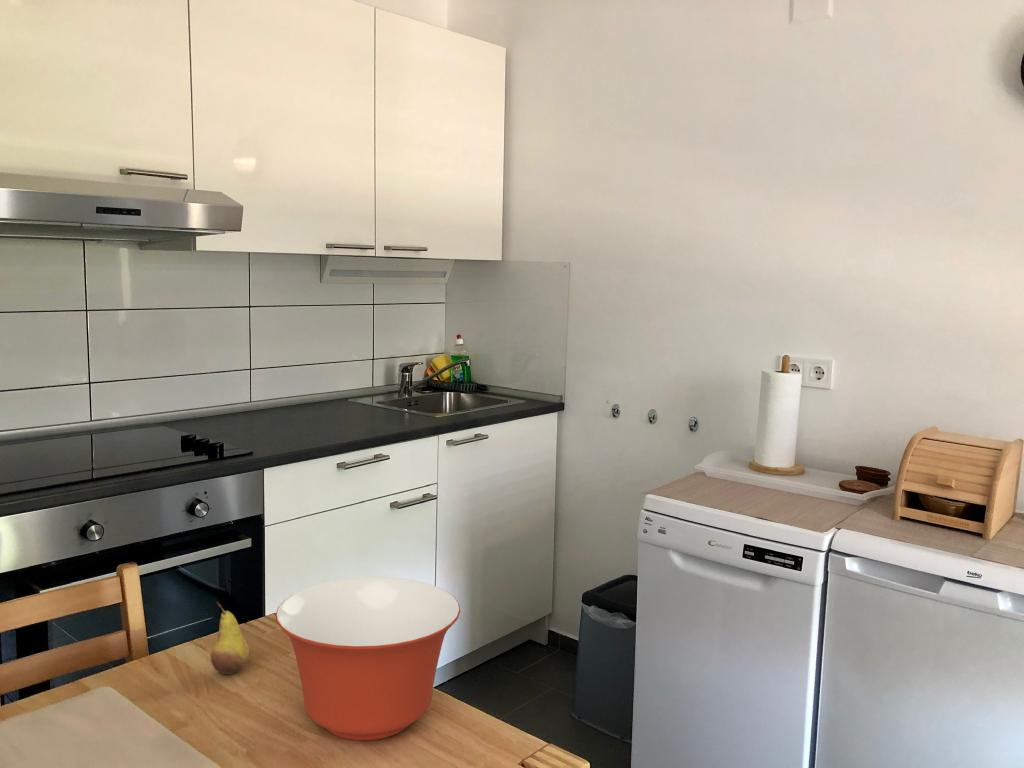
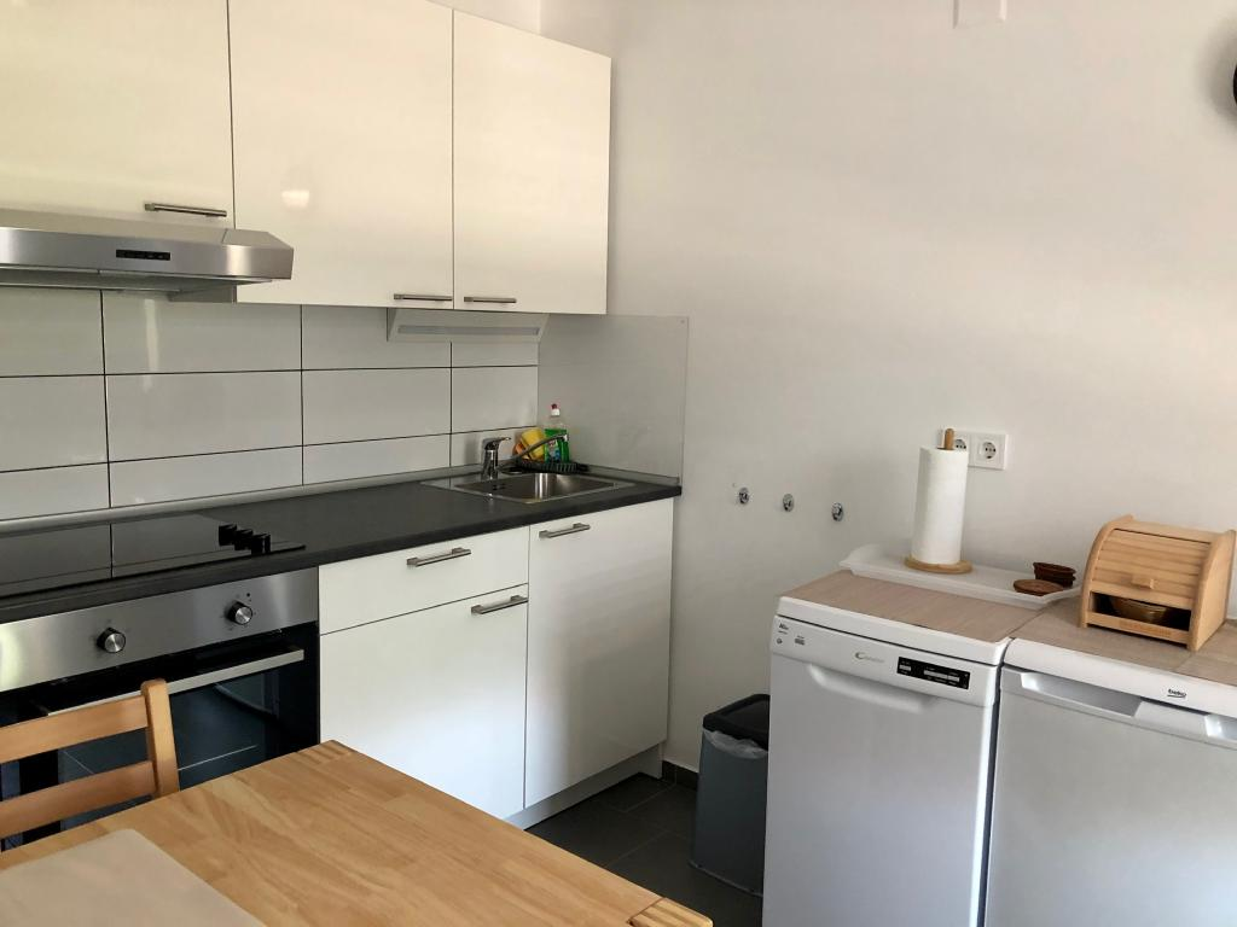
- mixing bowl [274,576,461,741]
- fruit [210,601,251,675]
